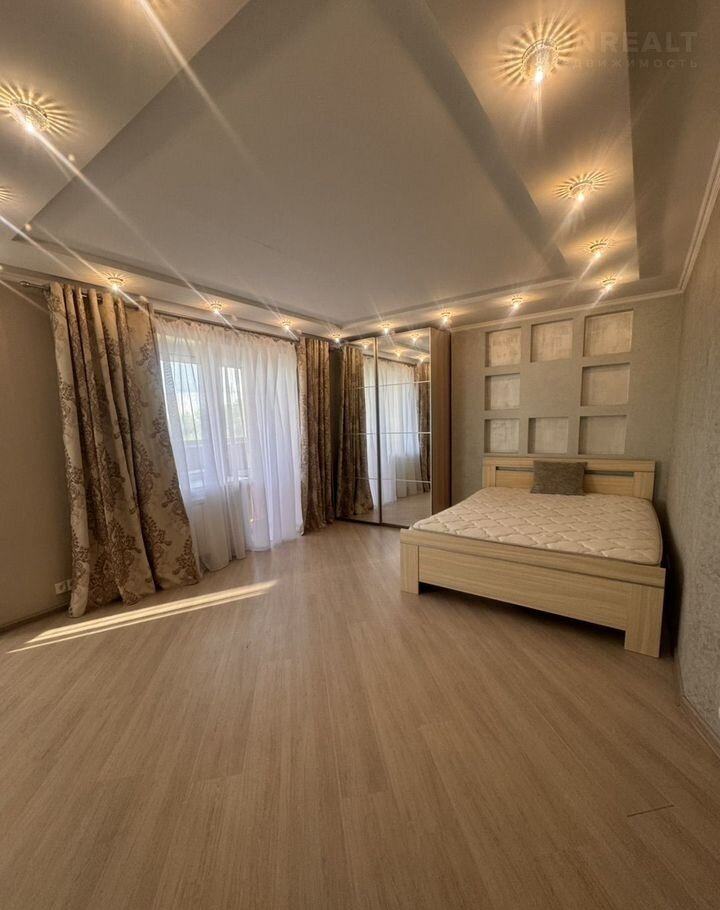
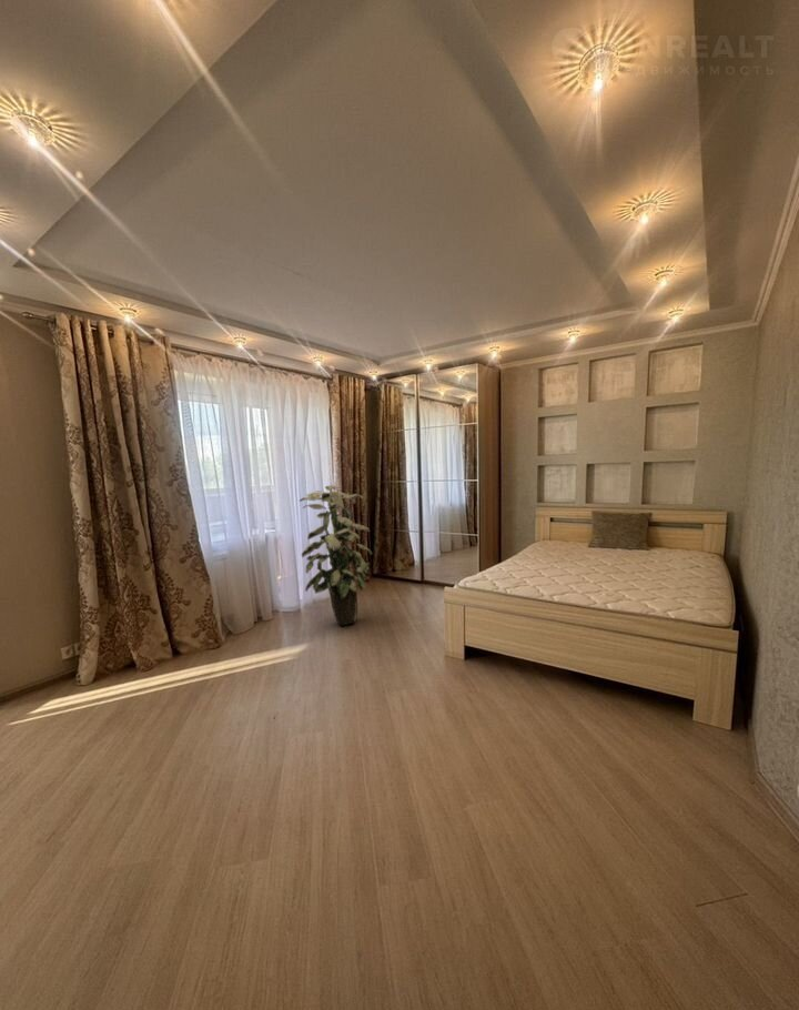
+ indoor plant [299,484,373,627]
